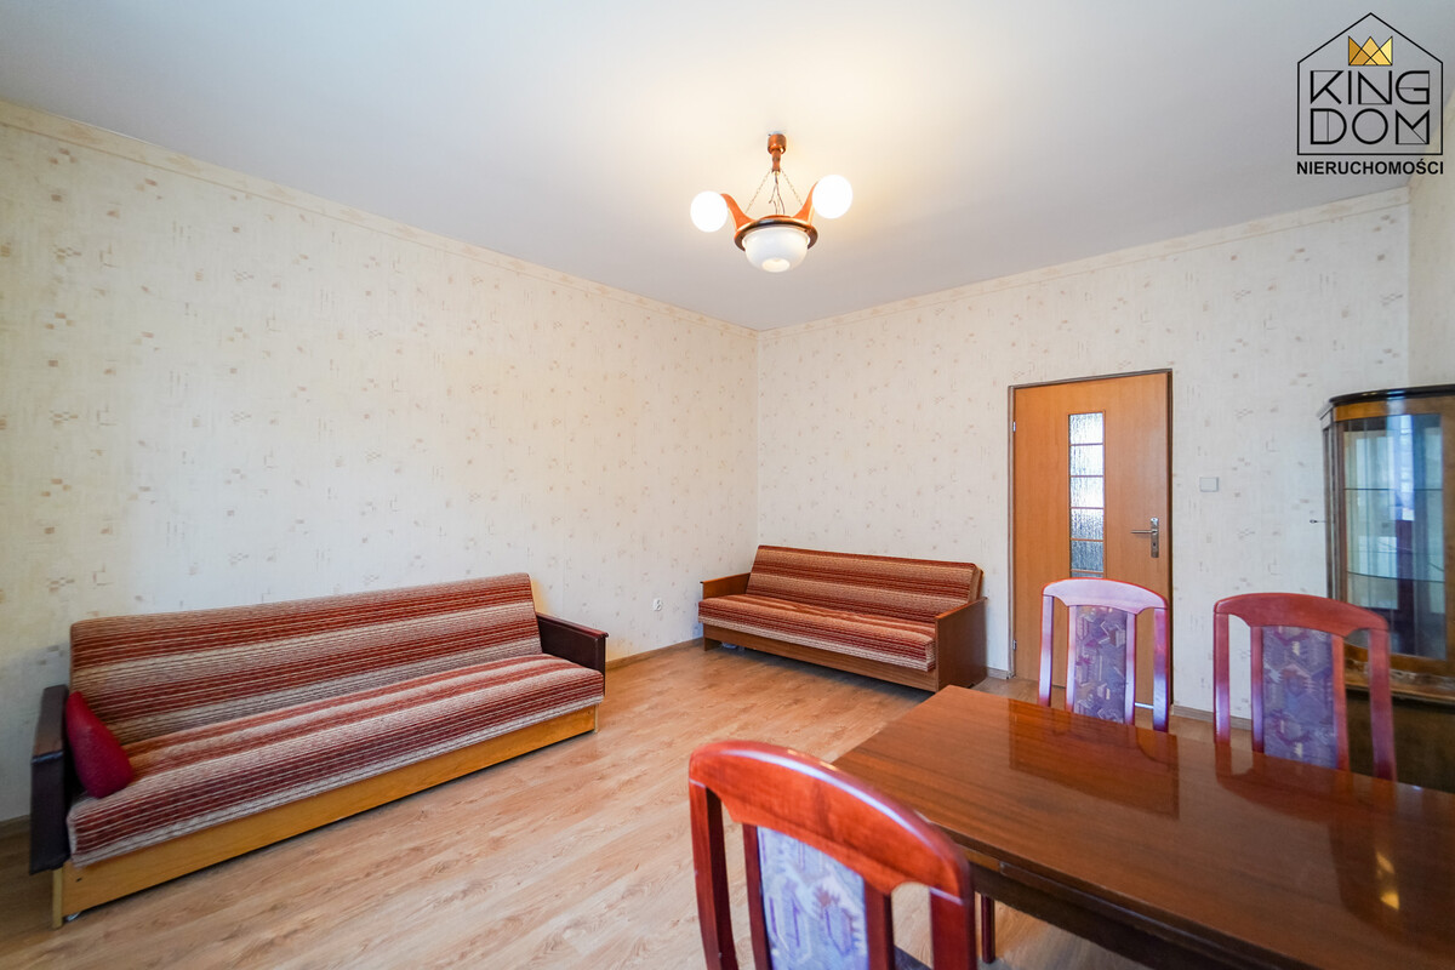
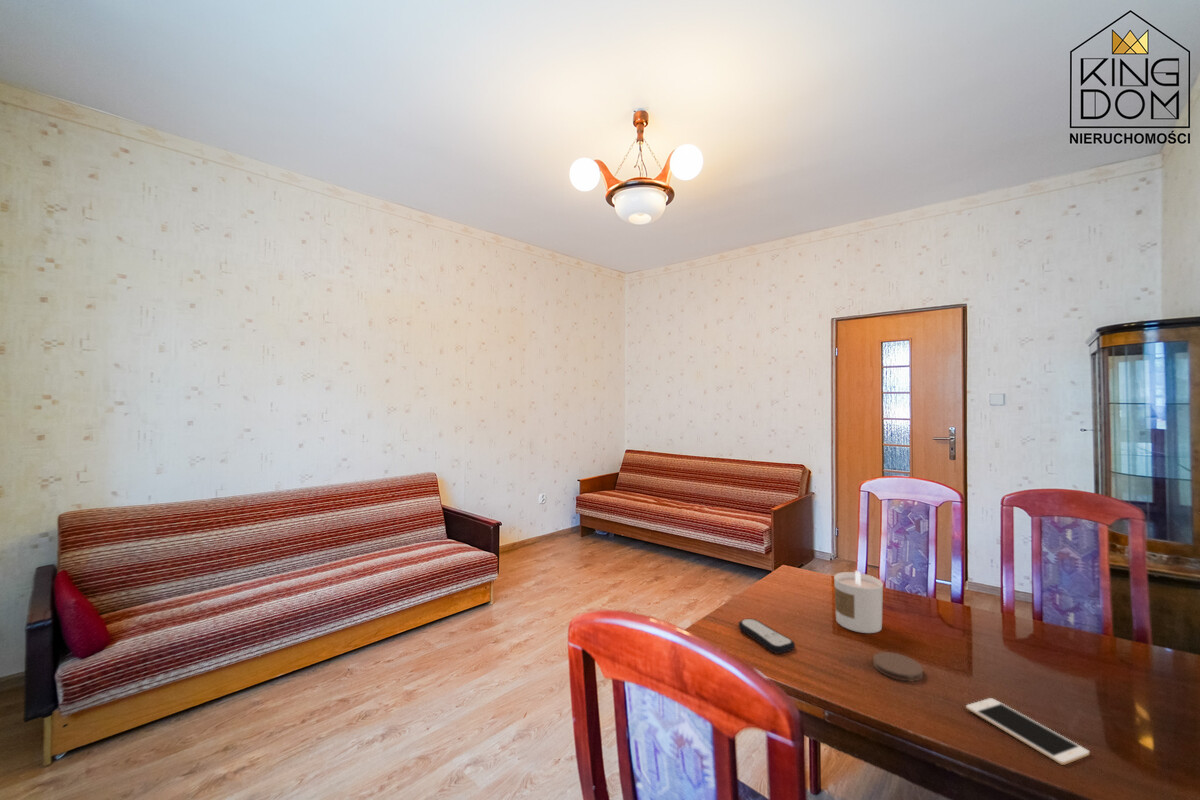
+ coaster [872,651,924,683]
+ remote control [737,618,796,655]
+ cell phone [965,697,1090,766]
+ candle [833,569,884,634]
